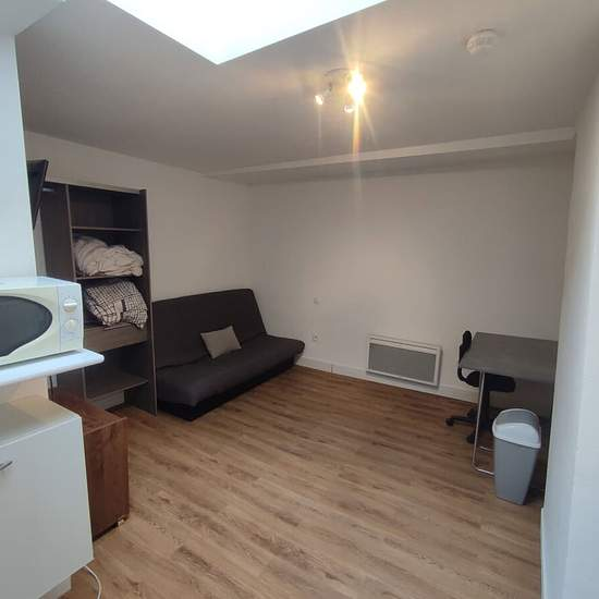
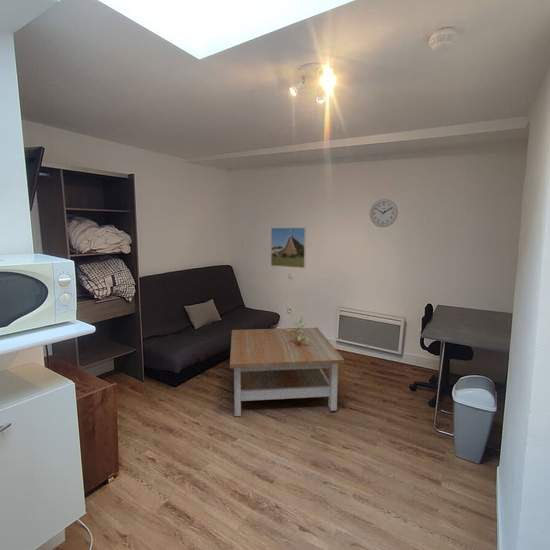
+ wall clock [369,198,399,228]
+ potted plant [287,316,310,345]
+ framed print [270,227,307,269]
+ coffee table [229,327,345,417]
